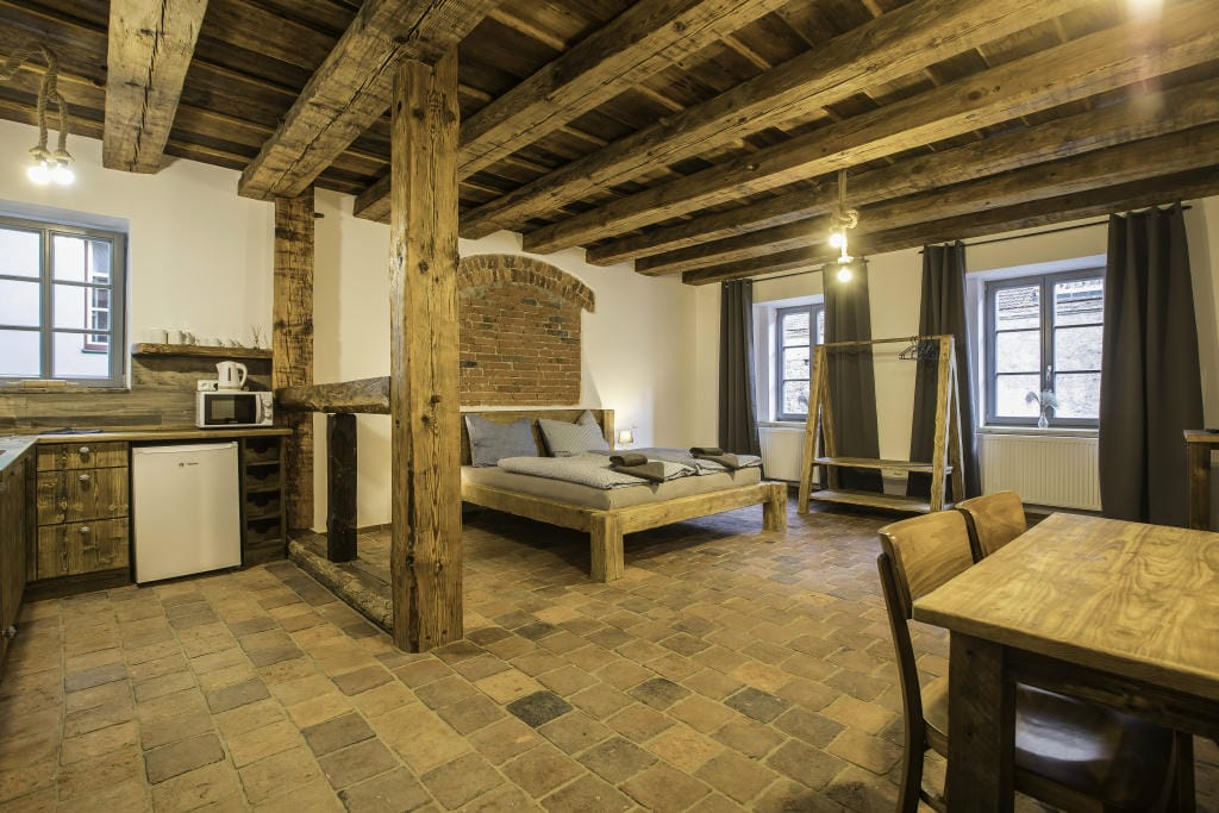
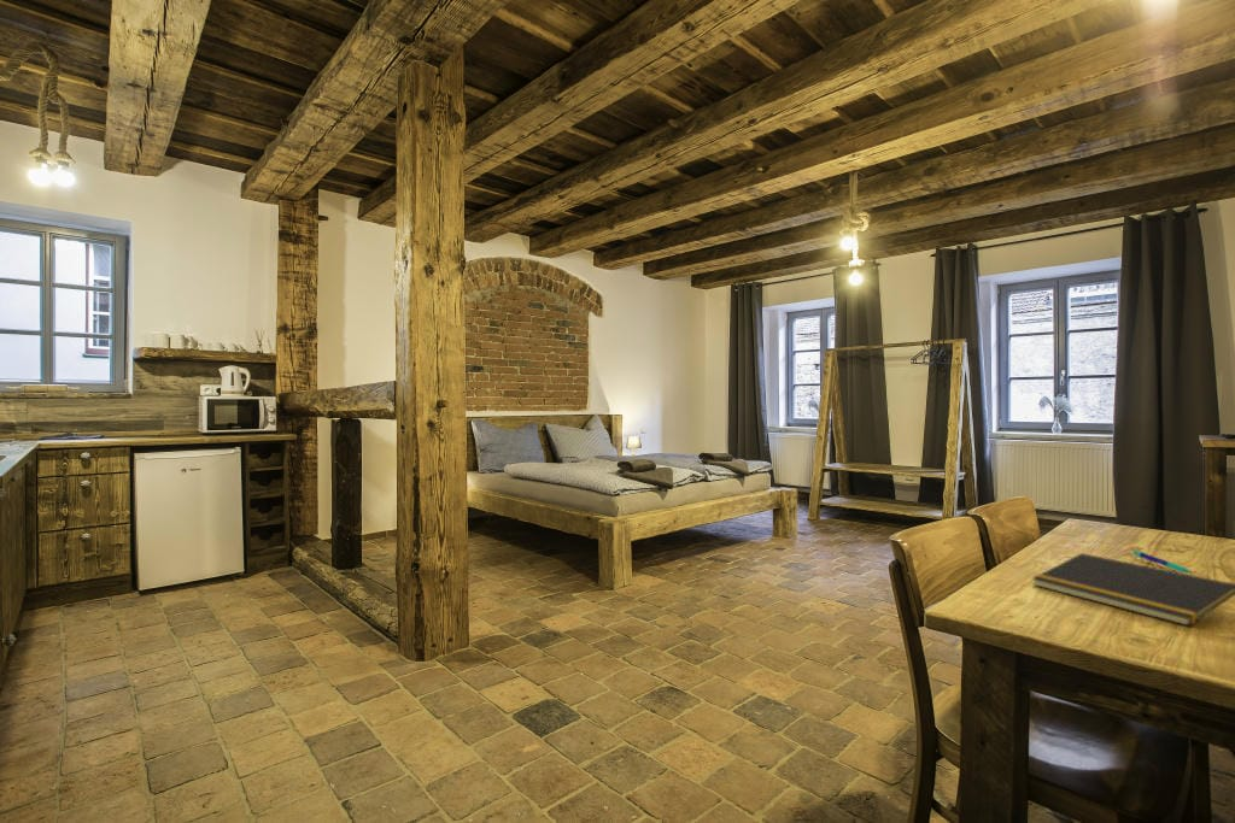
+ pen [1132,549,1194,575]
+ notepad [1031,552,1235,628]
